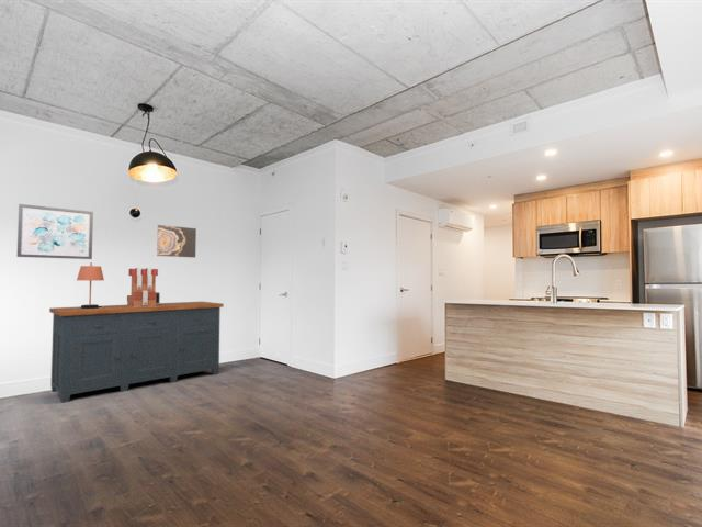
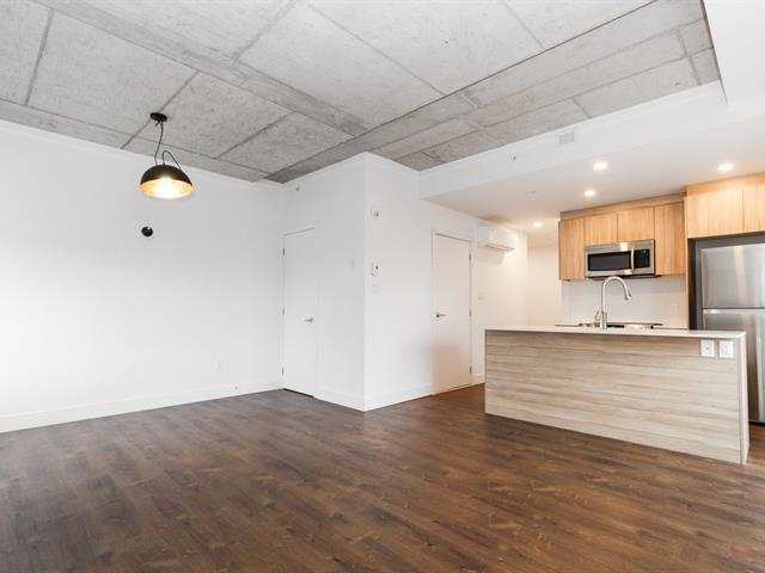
- wall art [156,224,197,258]
- decorative sculpture [126,267,161,306]
- sideboard [48,301,225,404]
- wall art [15,203,94,260]
- table lamp [76,261,105,309]
